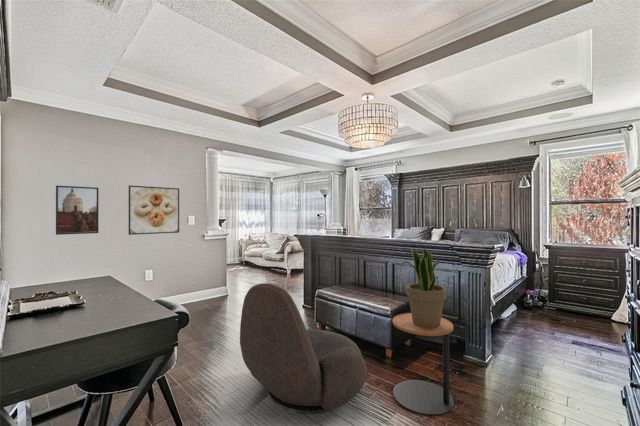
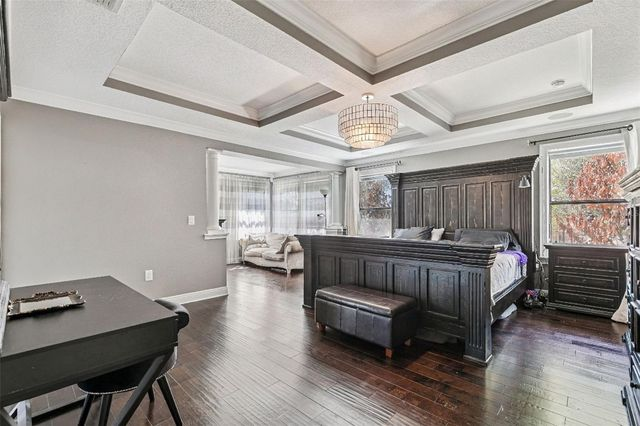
- potted plant [401,247,447,328]
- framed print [55,184,100,236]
- armchair [239,282,369,415]
- side table [392,312,455,417]
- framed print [128,184,180,236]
